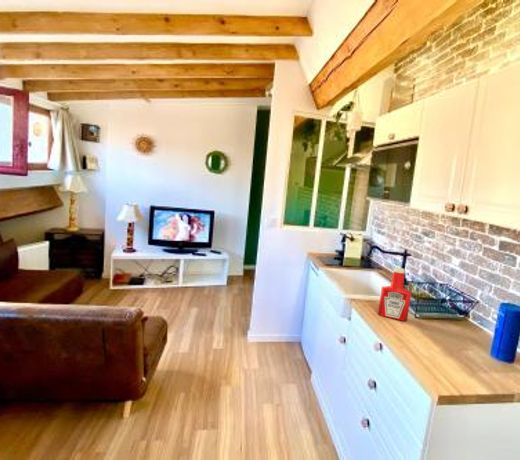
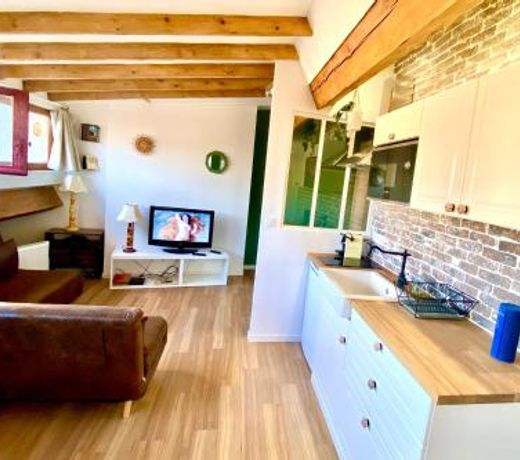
- soap bottle [377,266,412,322]
